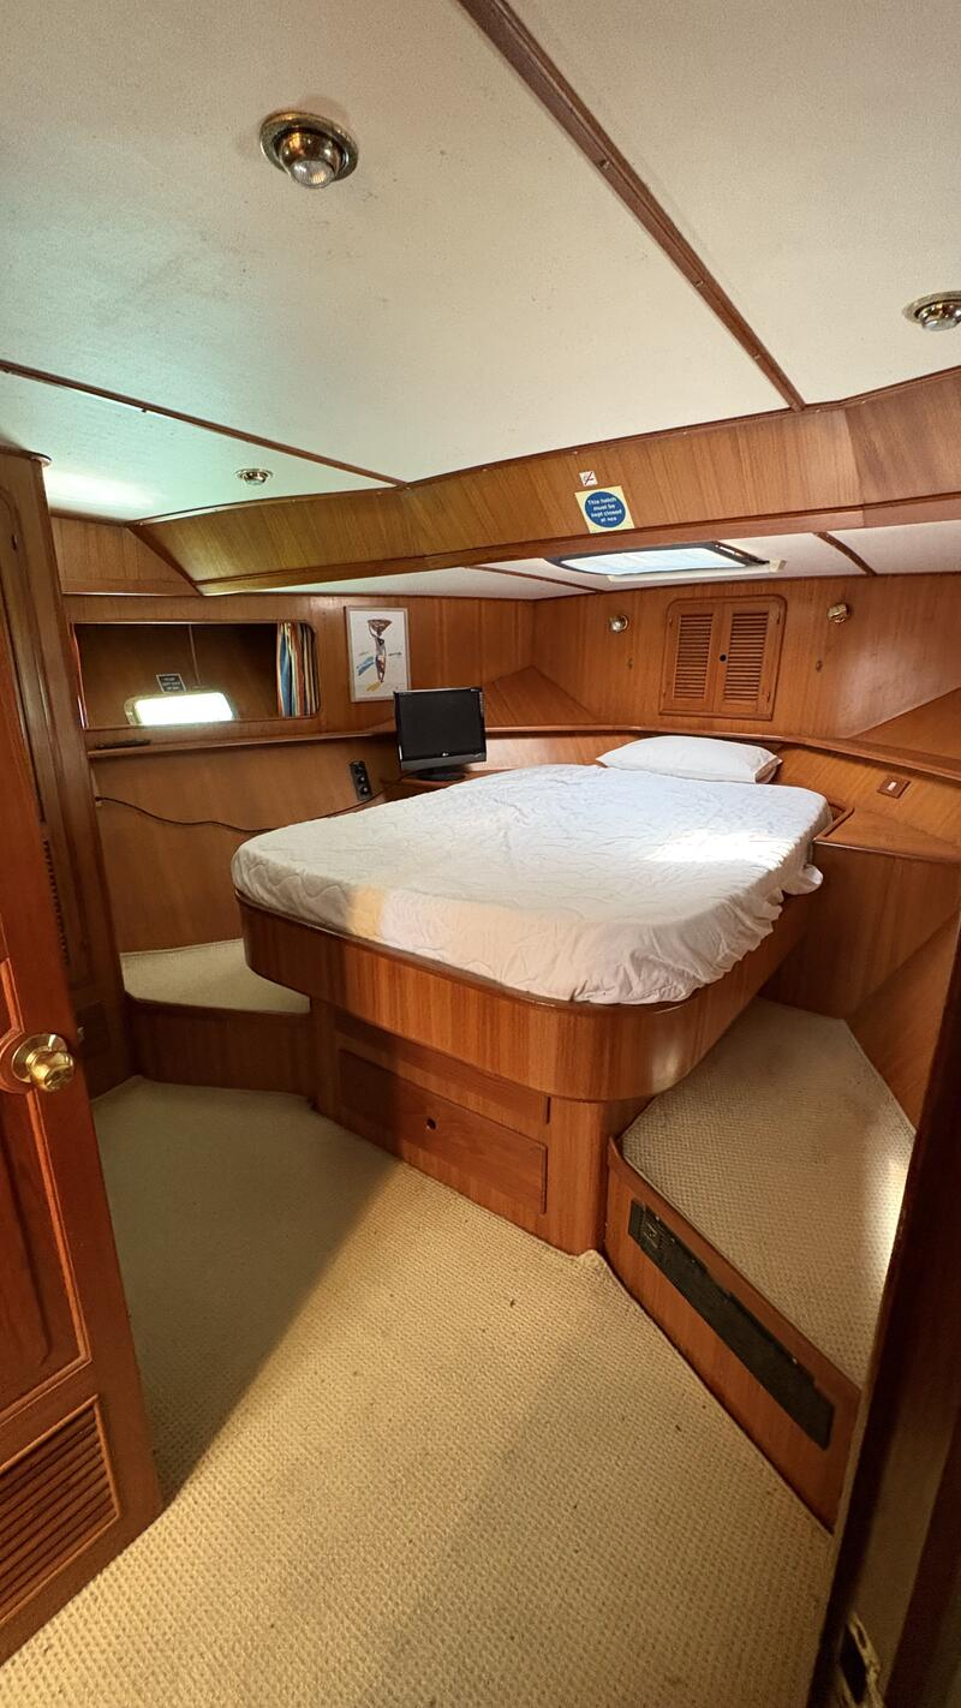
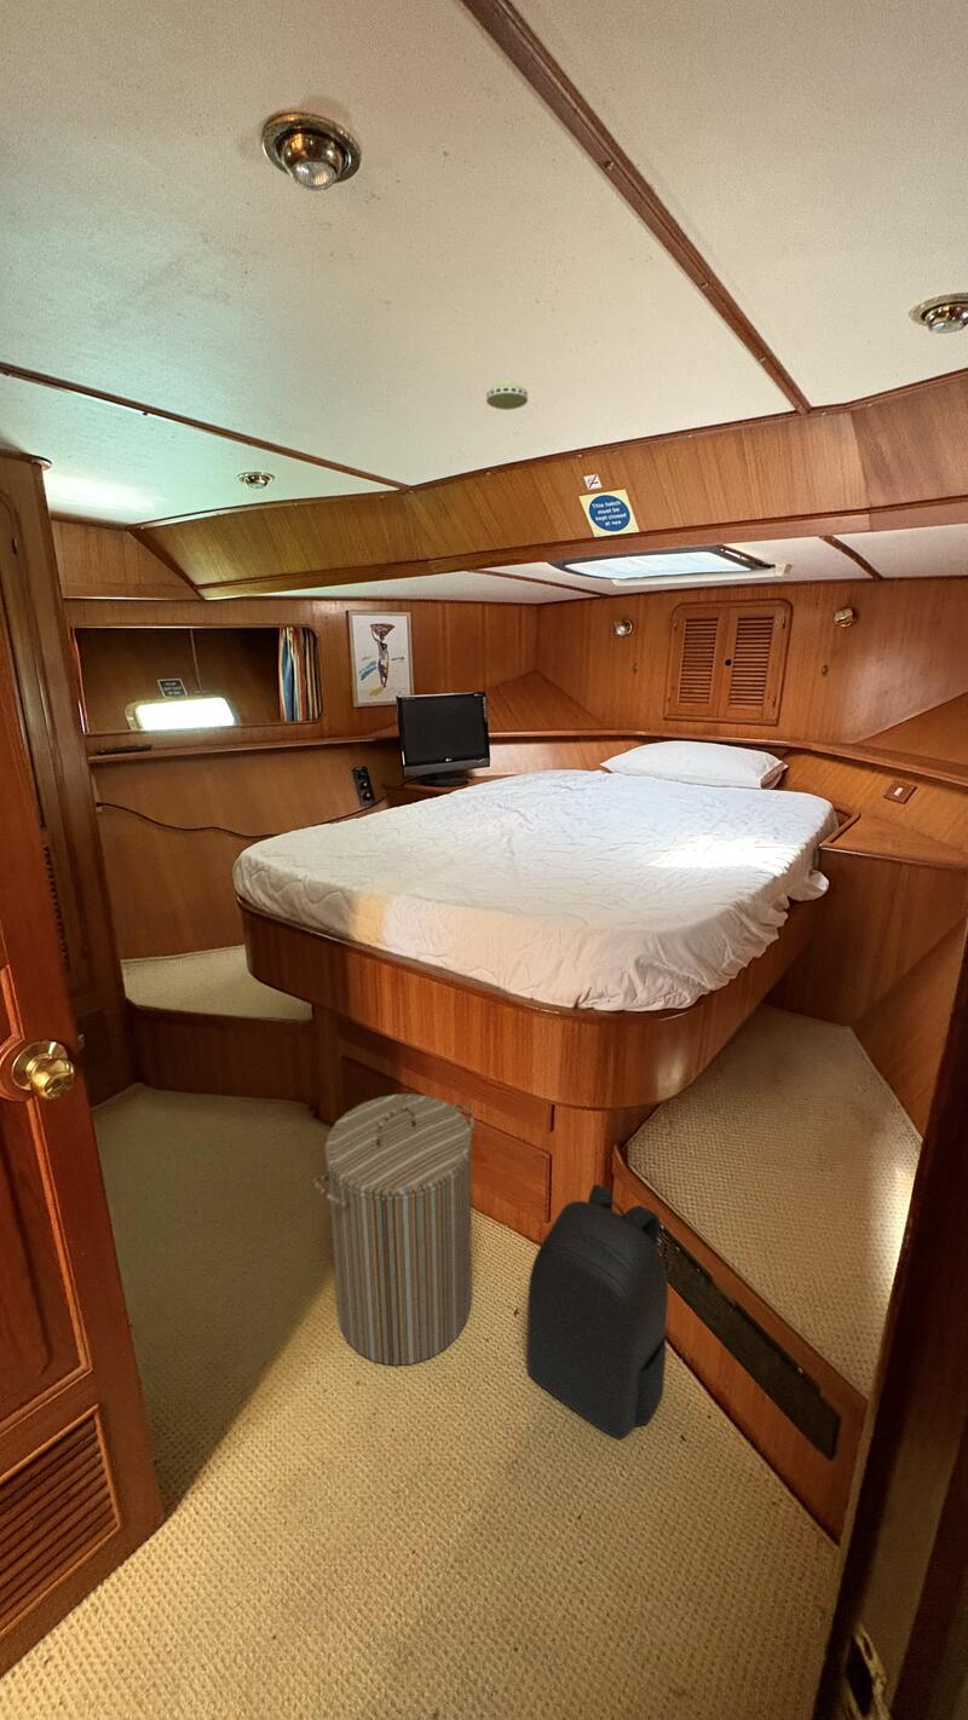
+ backpack [526,1183,669,1441]
+ laundry hamper [312,1092,476,1367]
+ smoke detector [485,381,529,411]
